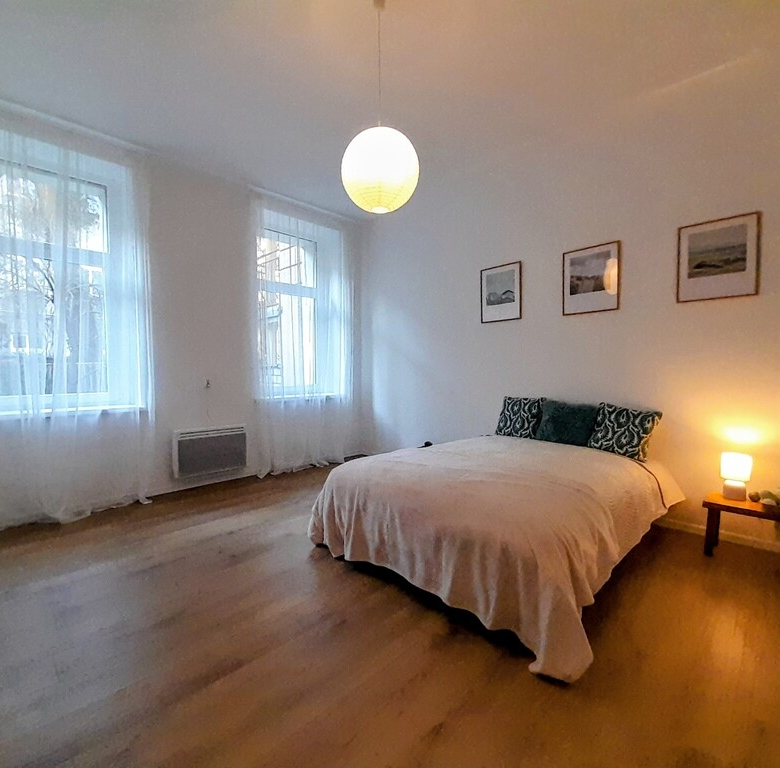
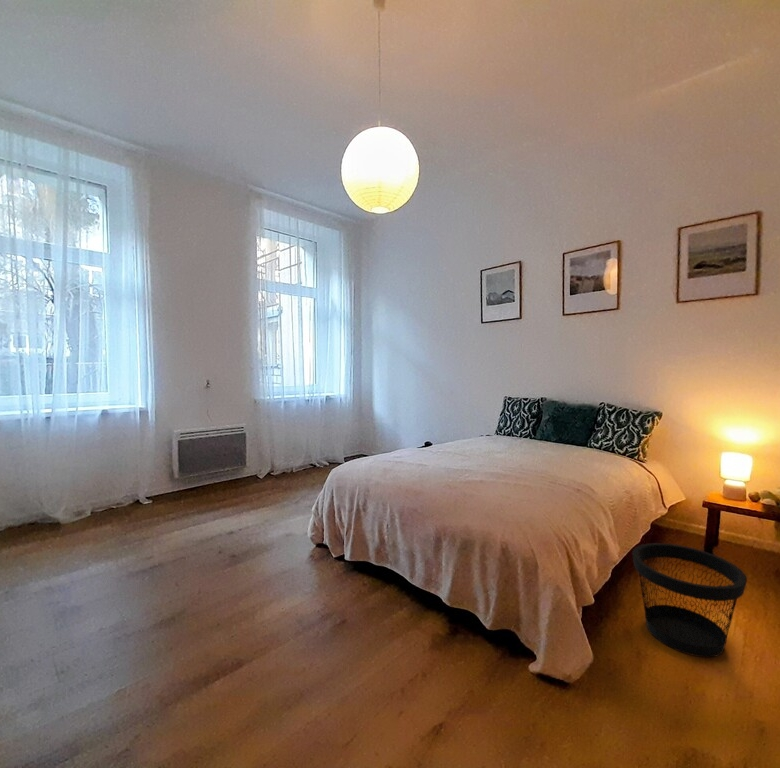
+ wastebasket [631,542,748,658]
